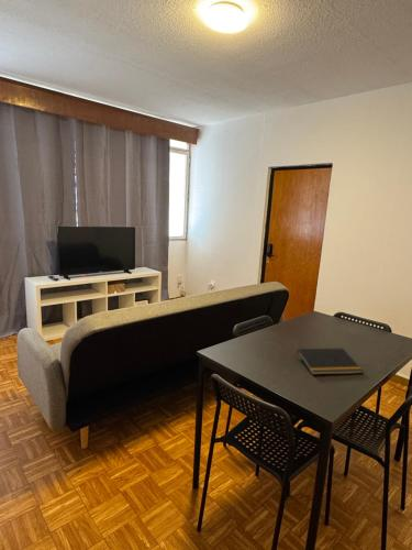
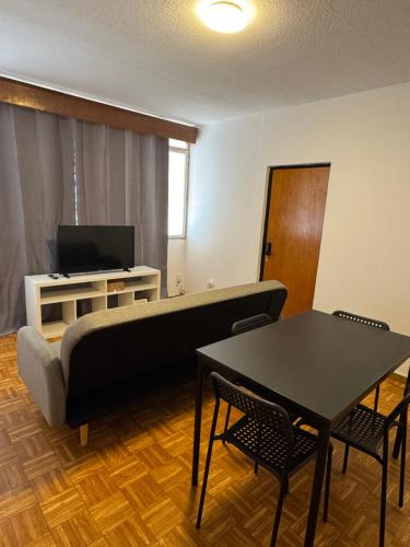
- notepad [294,348,364,376]
